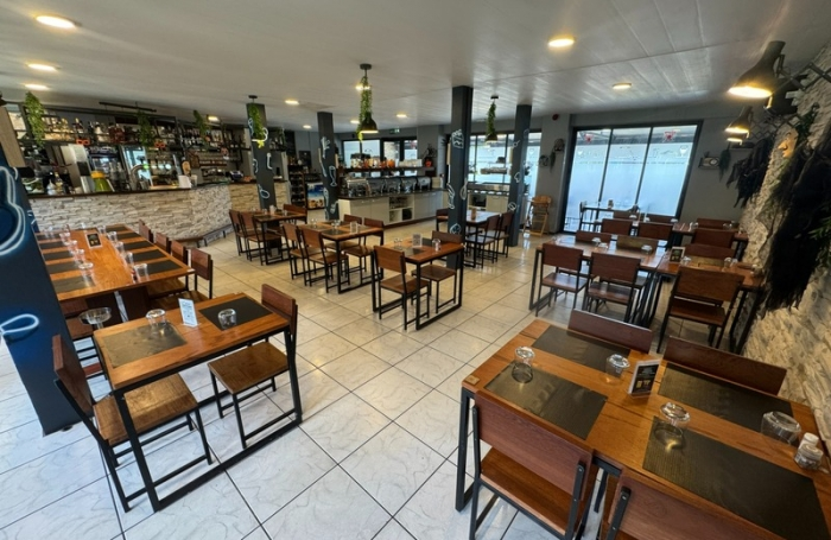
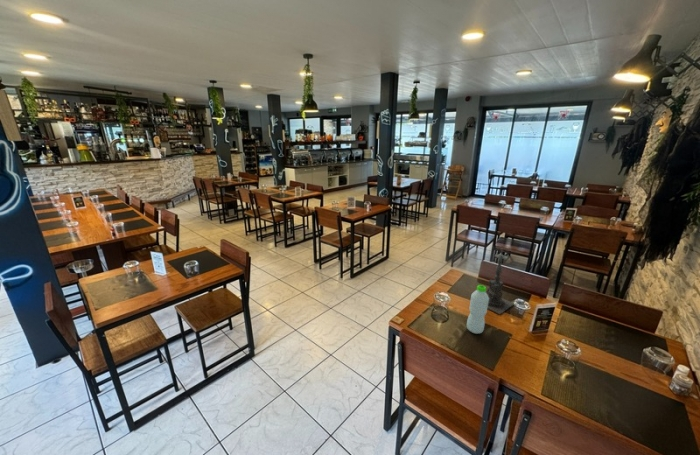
+ candle holder [486,247,515,315]
+ water bottle [466,284,489,334]
